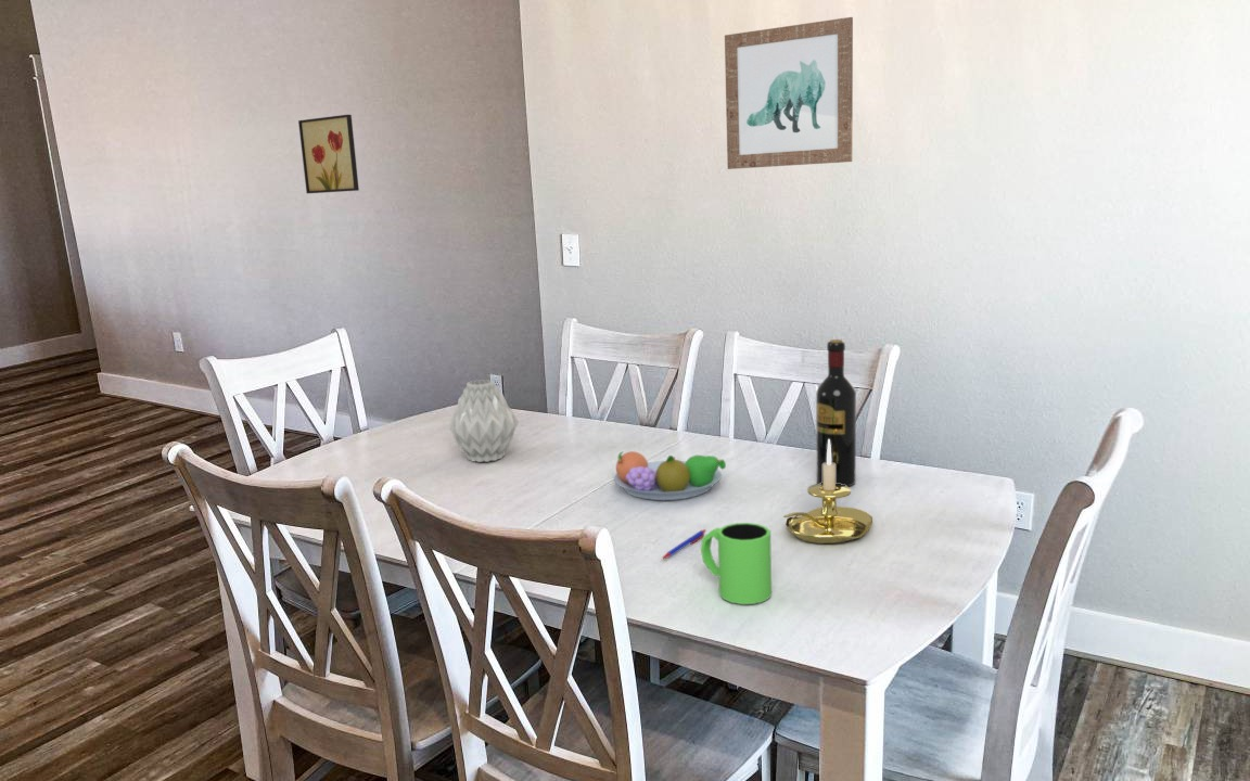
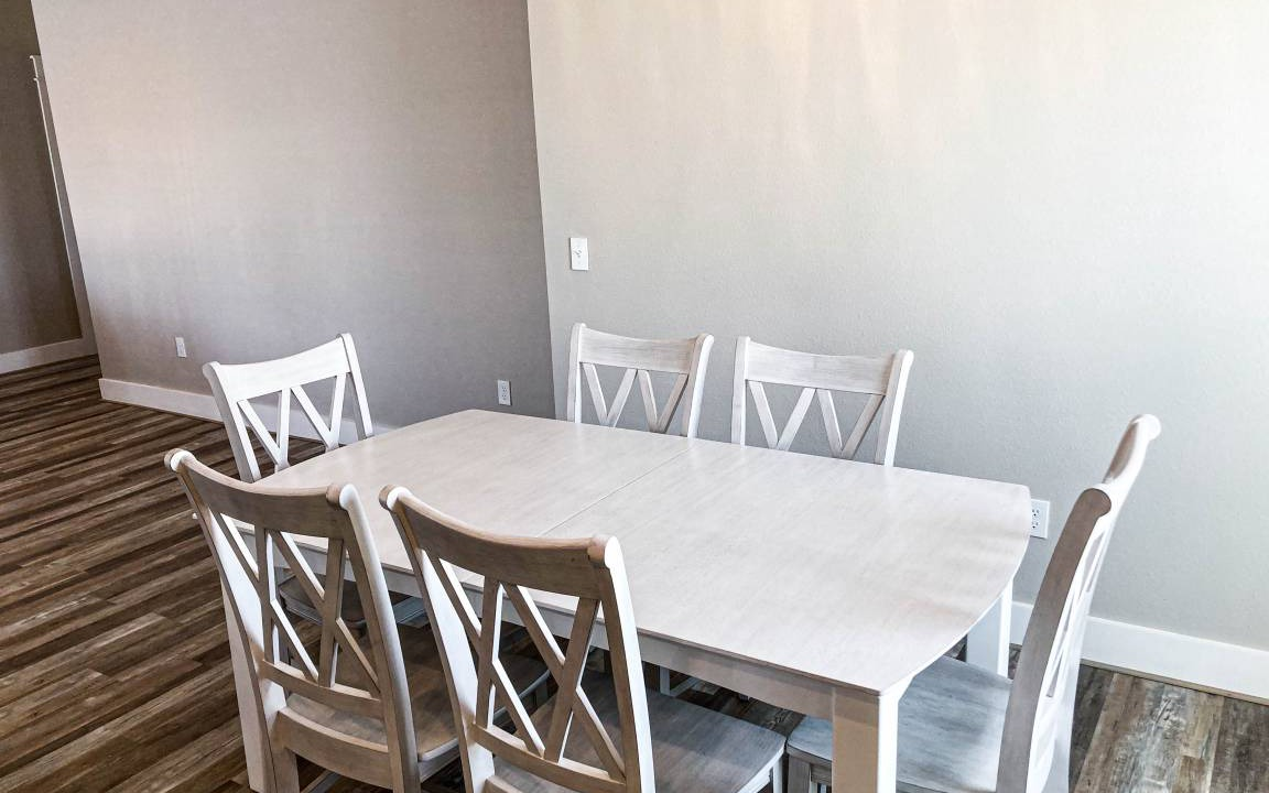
- vase [448,379,520,463]
- fruit bowl [613,450,727,501]
- wine bottle [815,338,857,487]
- wall art [297,114,360,194]
- mug [700,522,773,605]
- wall art [724,16,854,170]
- pen [661,528,707,560]
- candle holder [782,439,873,545]
